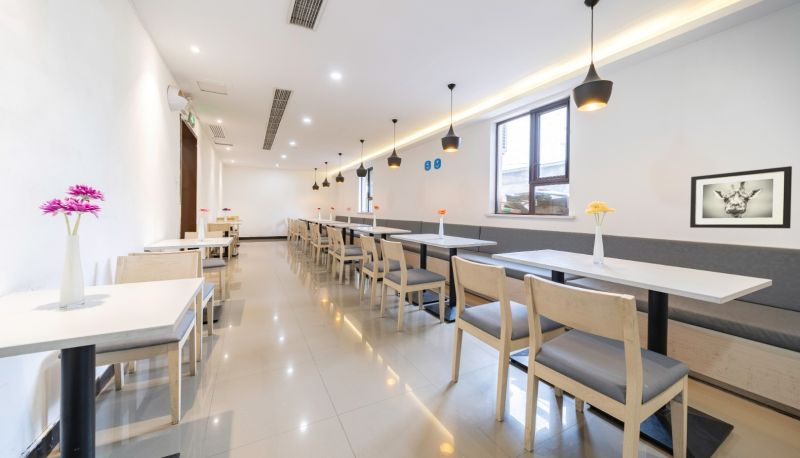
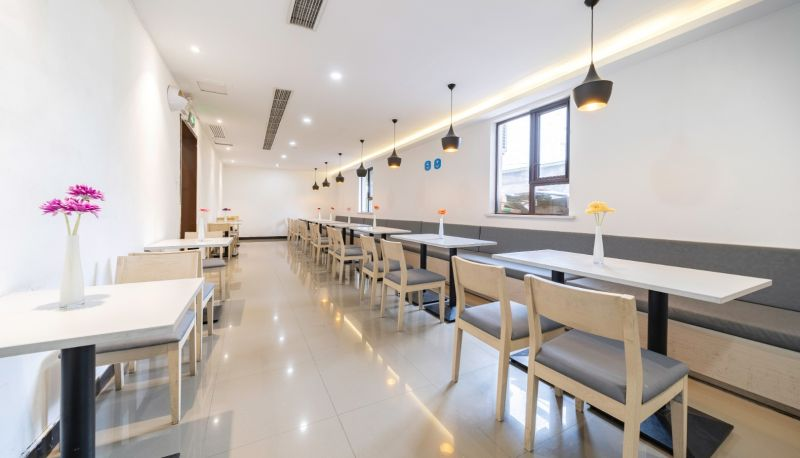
- wall art [689,165,793,229]
